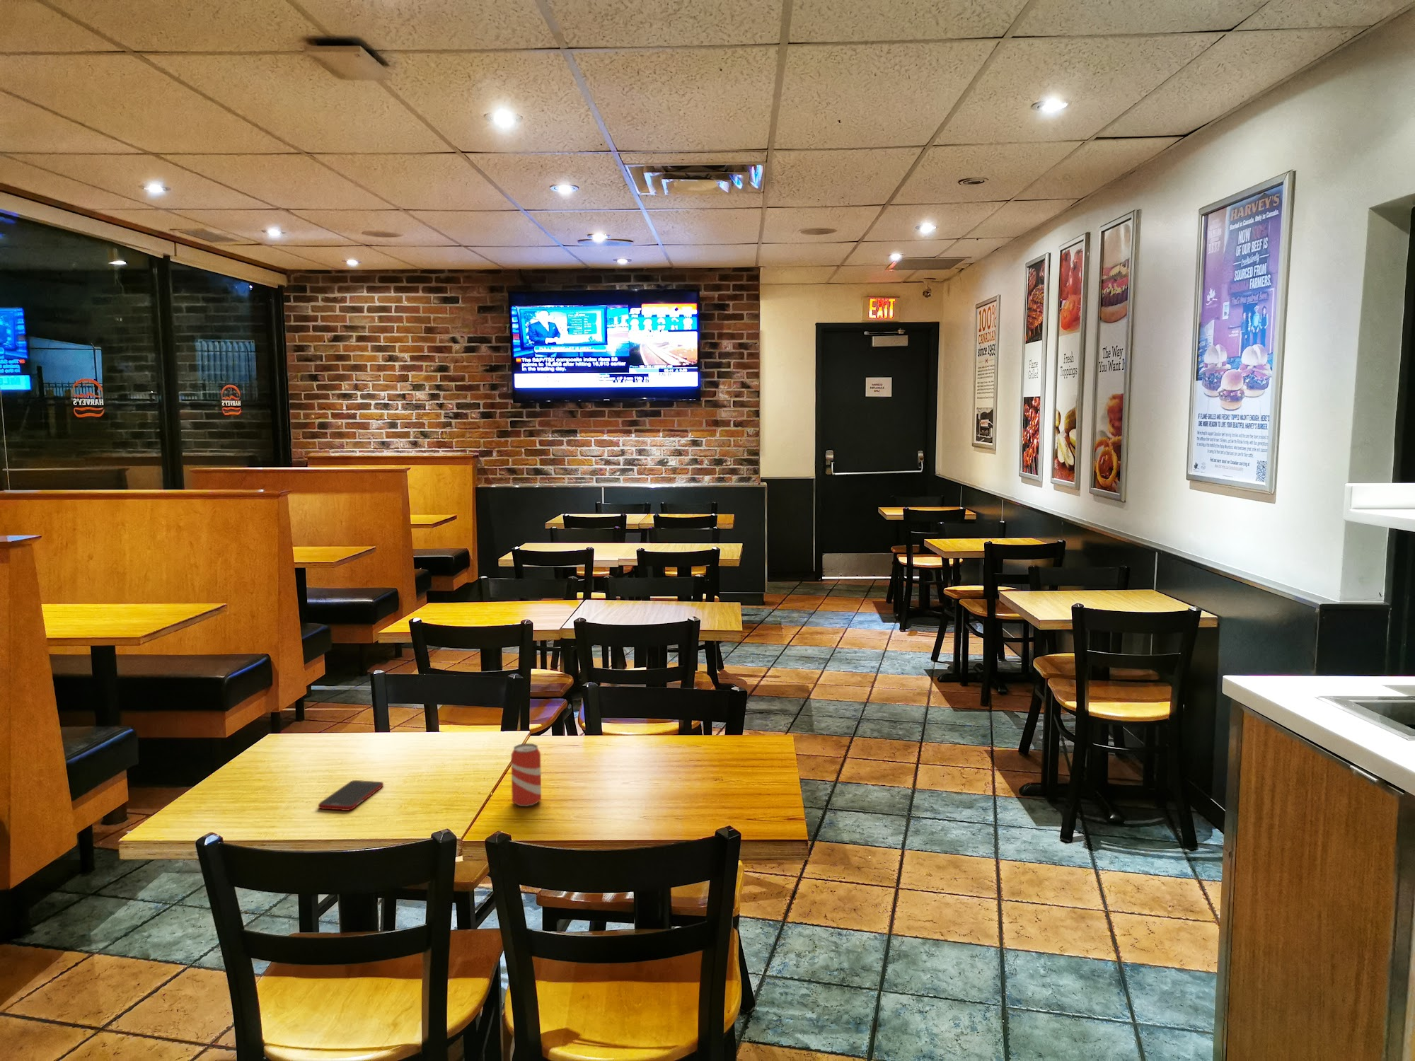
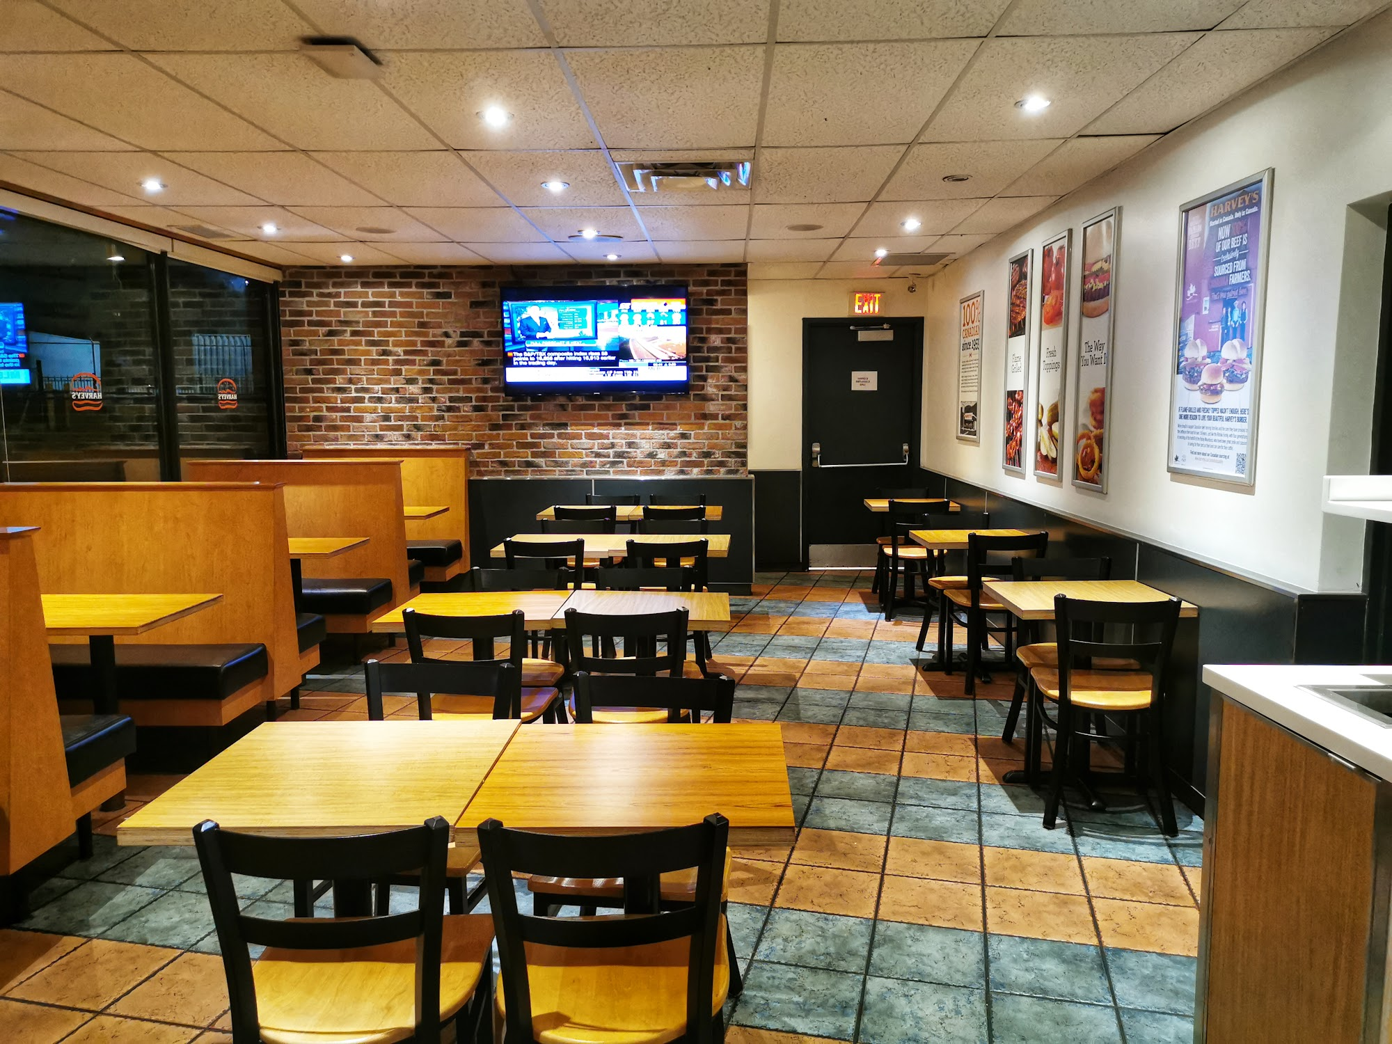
- beverage can [510,742,541,807]
- cell phone [318,779,384,811]
